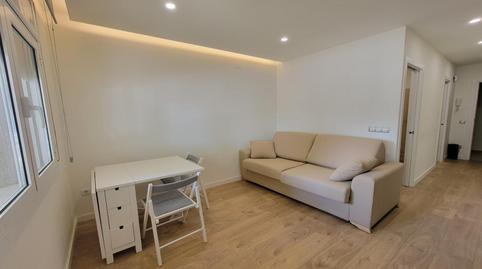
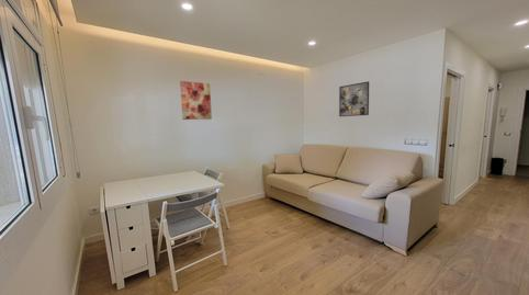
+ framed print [338,80,370,117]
+ wall art [179,80,213,121]
